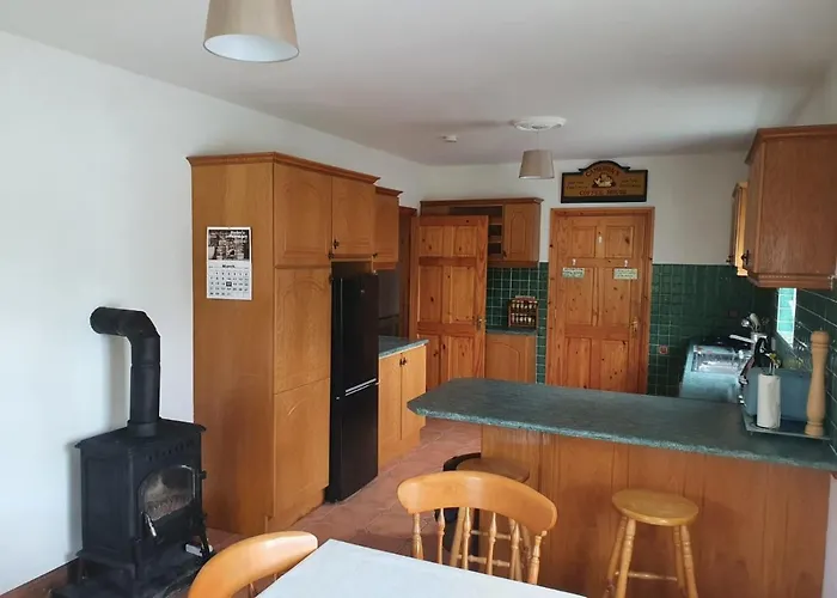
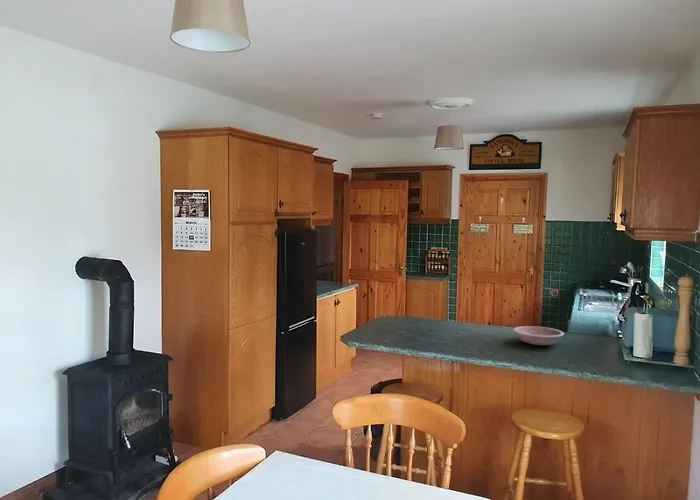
+ bowl [512,325,565,346]
